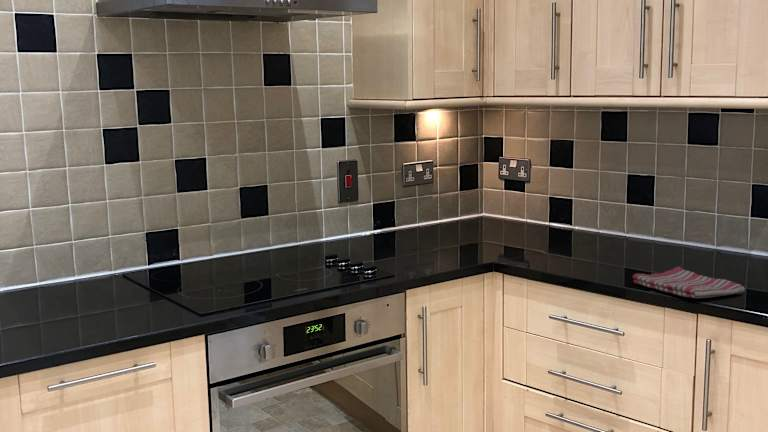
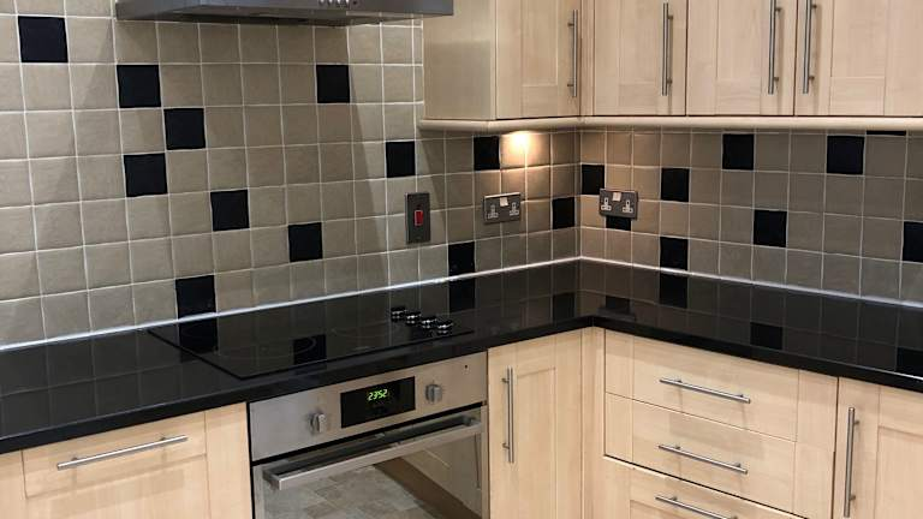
- dish towel [632,266,746,299]
